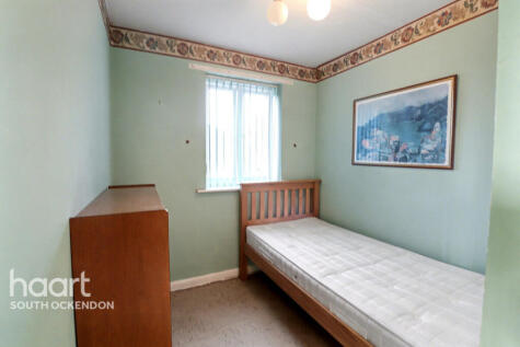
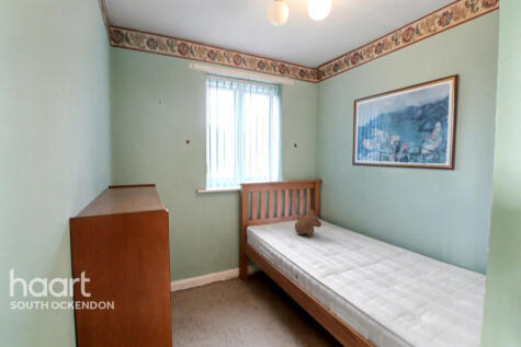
+ teddy bear [294,208,322,238]
